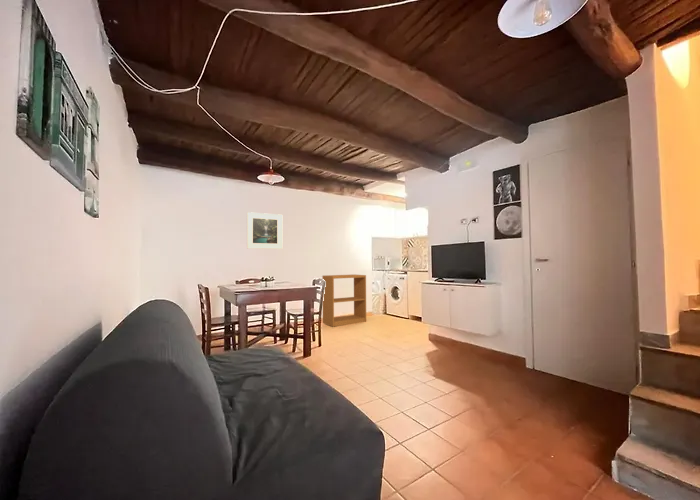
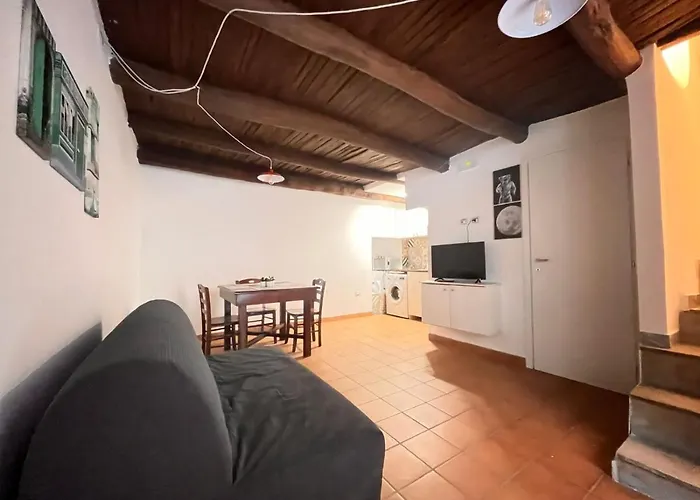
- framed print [246,211,283,250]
- bookshelf [321,273,367,328]
